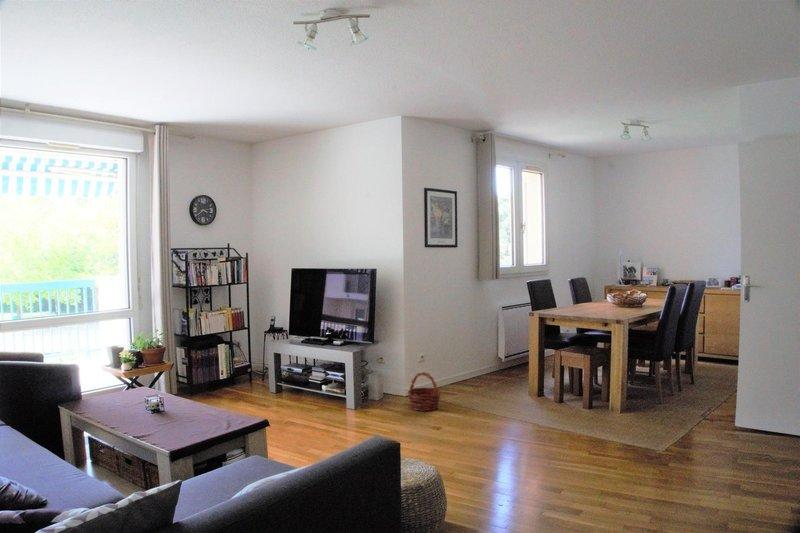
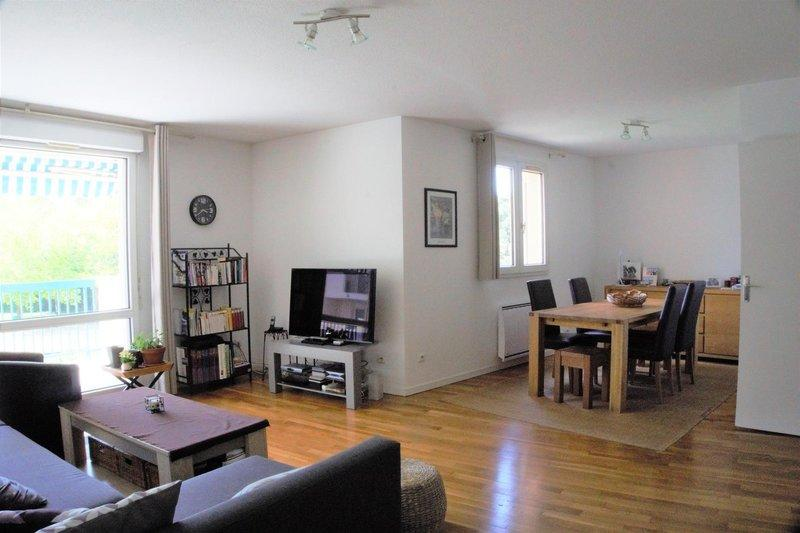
- basket [406,371,442,412]
